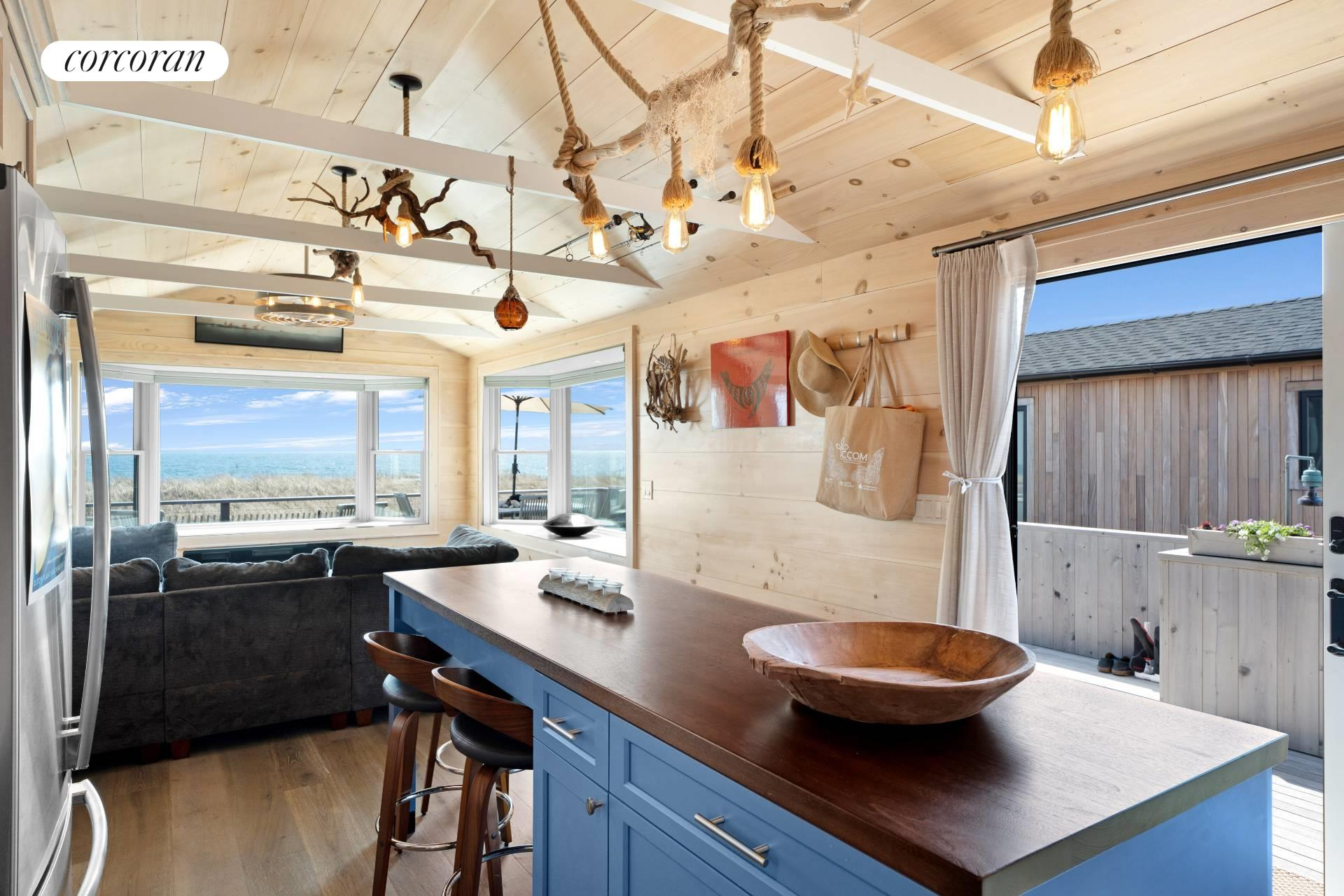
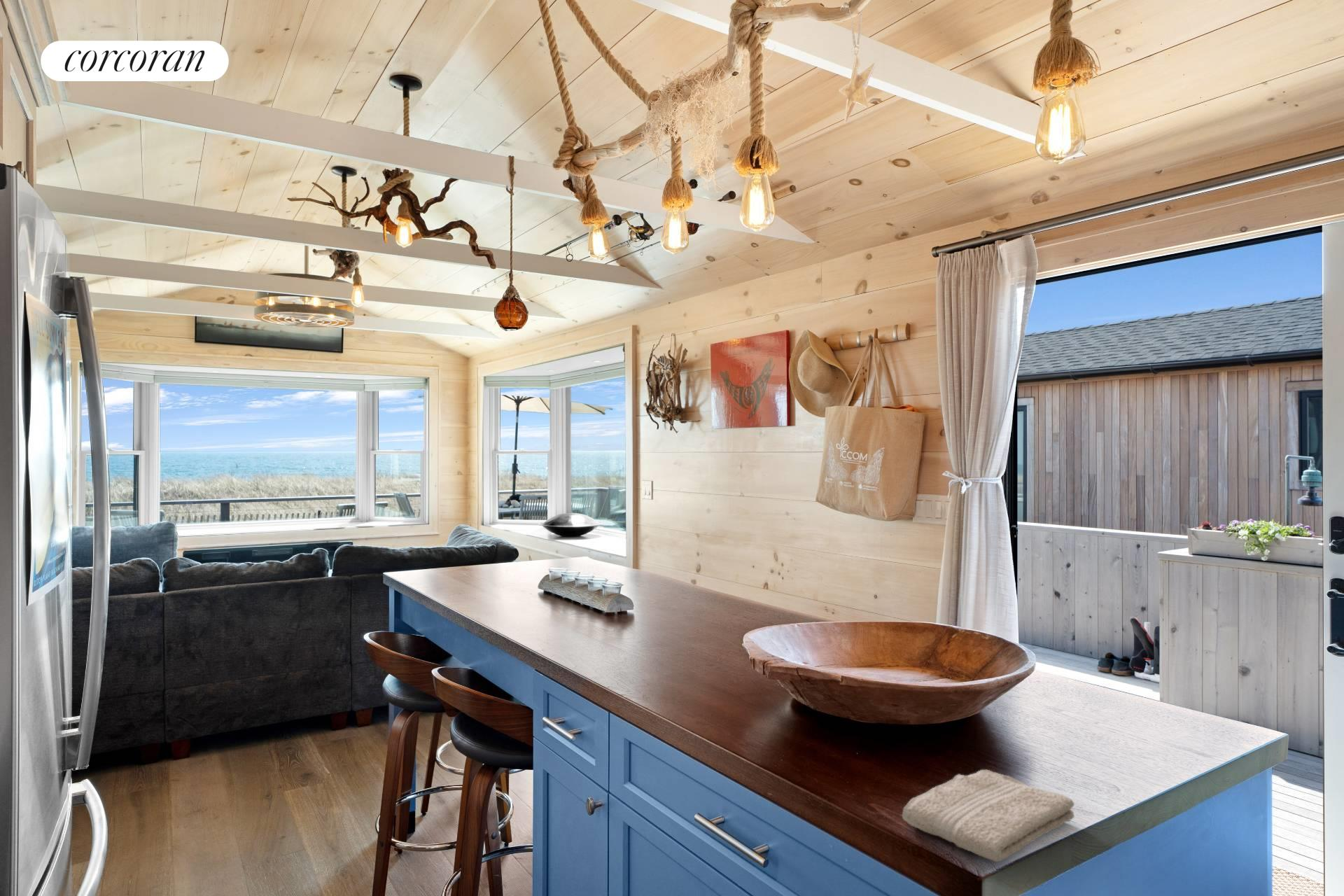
+ washcloth [902,769,1075,862]
